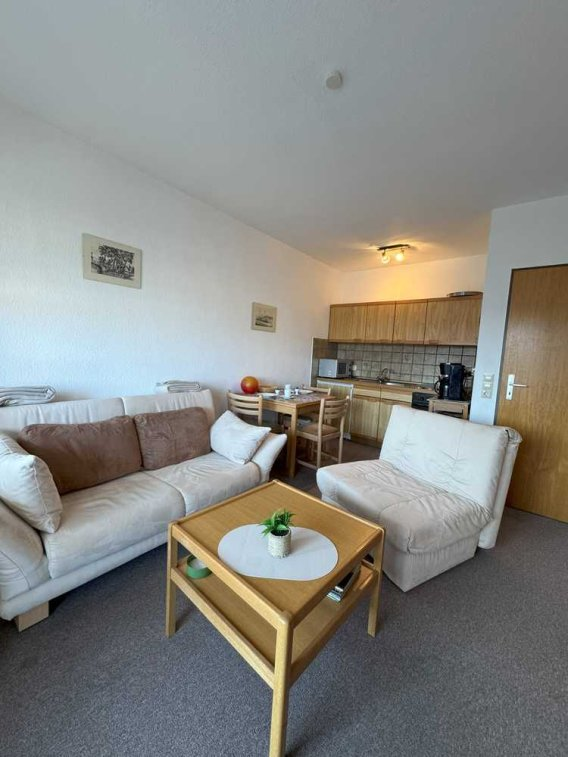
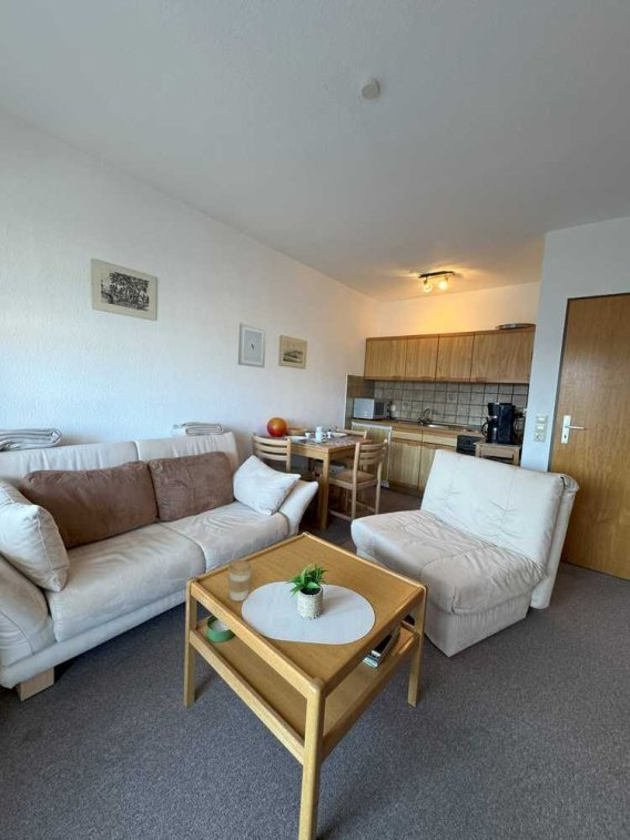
+ coffee cup [226,559,254,603]
+ wall art [237,322,267,368]
